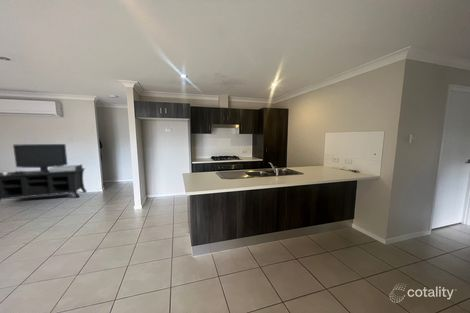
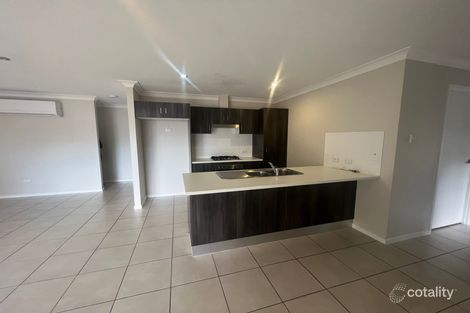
- media console [0,143,88,202]
